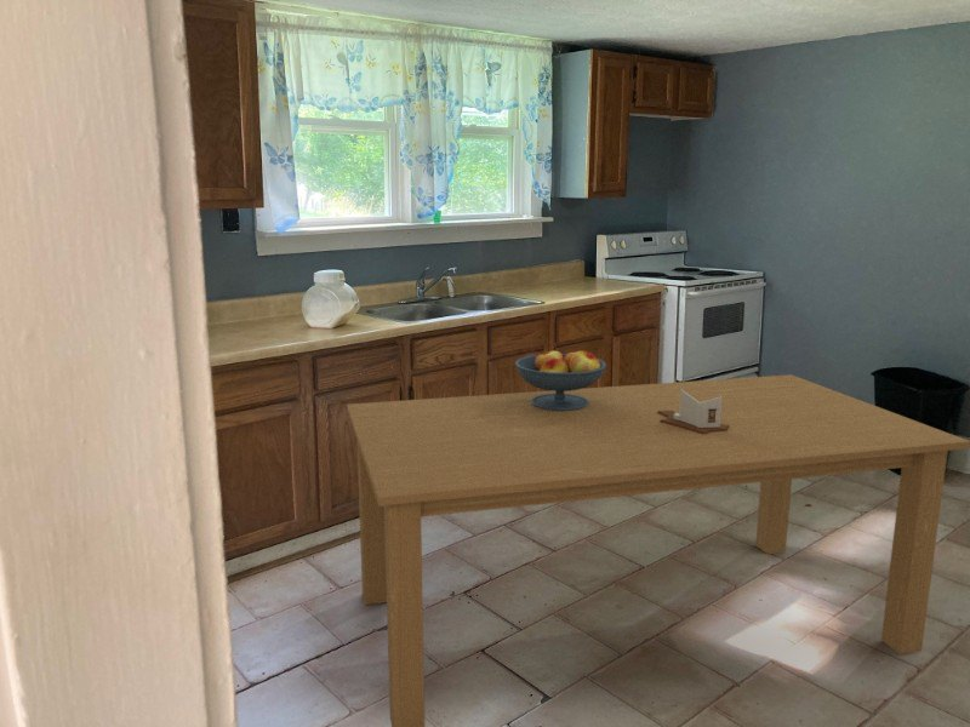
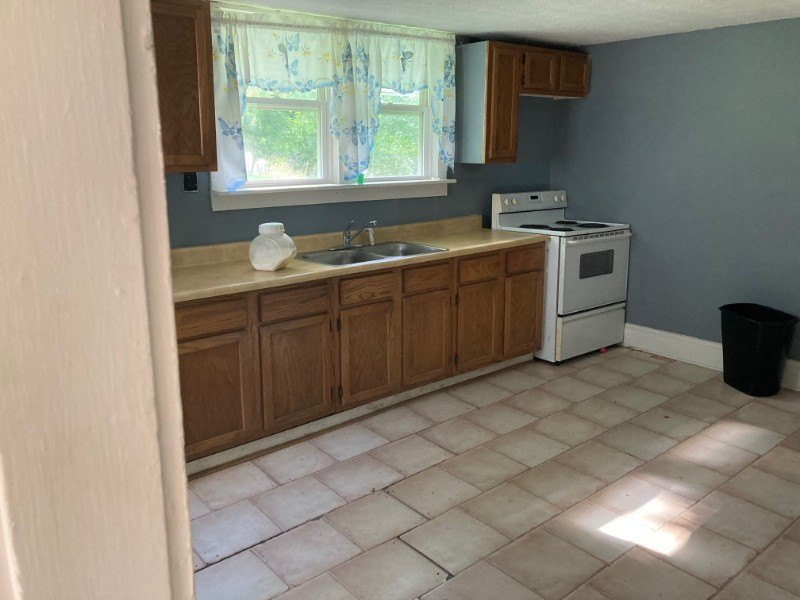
- fruit bowl [514,348,607,411]
- dining table [346,373,970,727]
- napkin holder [657,389,730,435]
